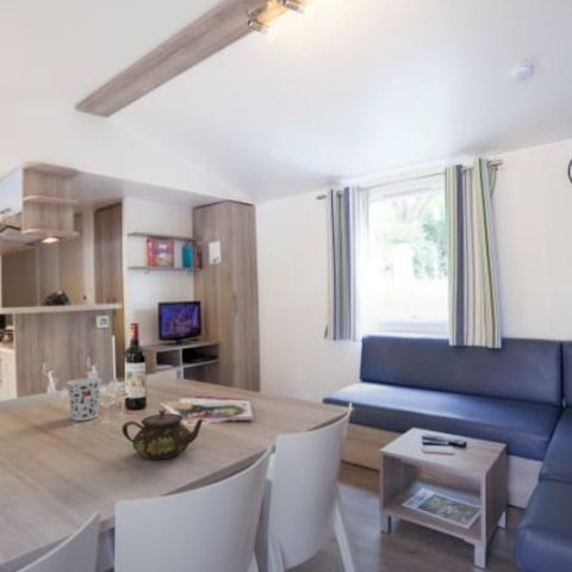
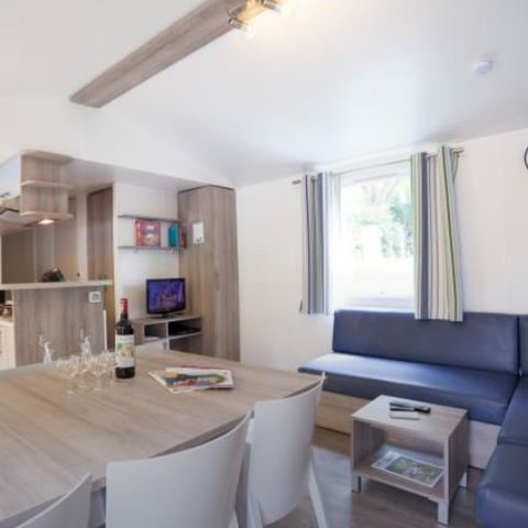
- teapot [120,408,205,460]
- cup [66,377,104,422]
